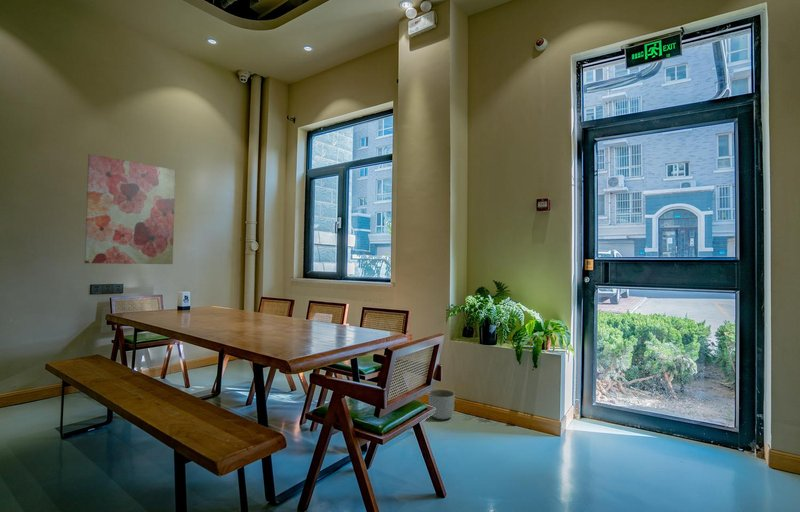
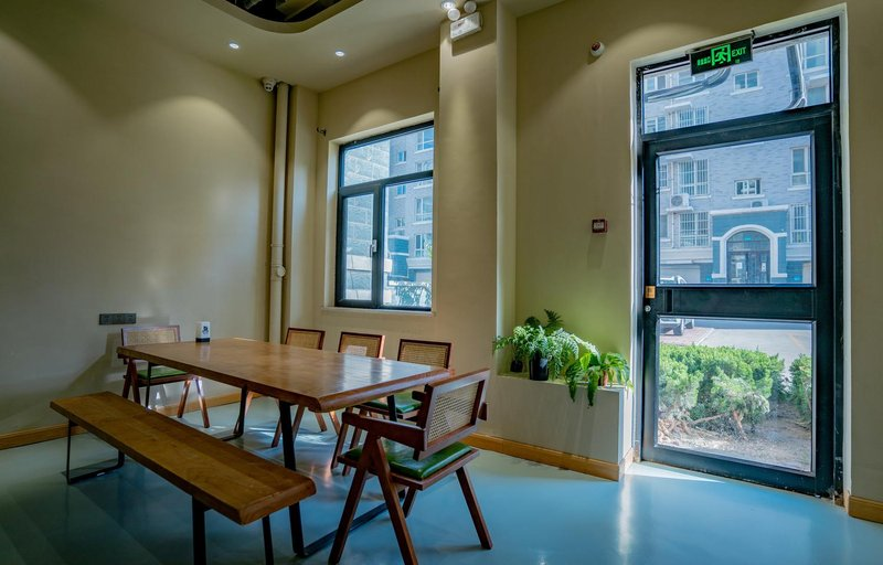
- wall art [83,153,176,265]
- planter [428,388,456,421]
